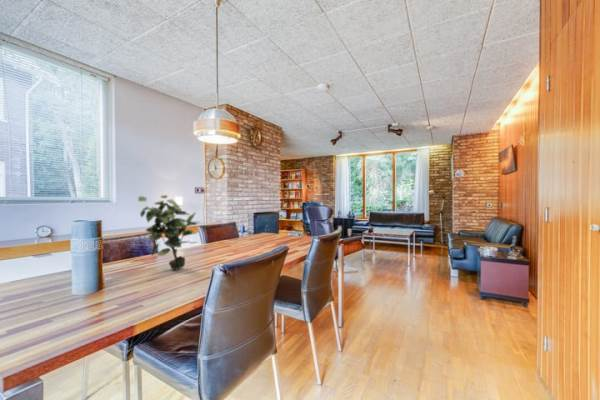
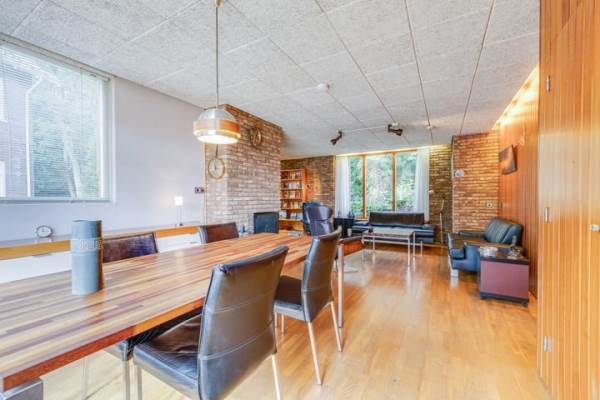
- potted plant [137,194,199,271]
